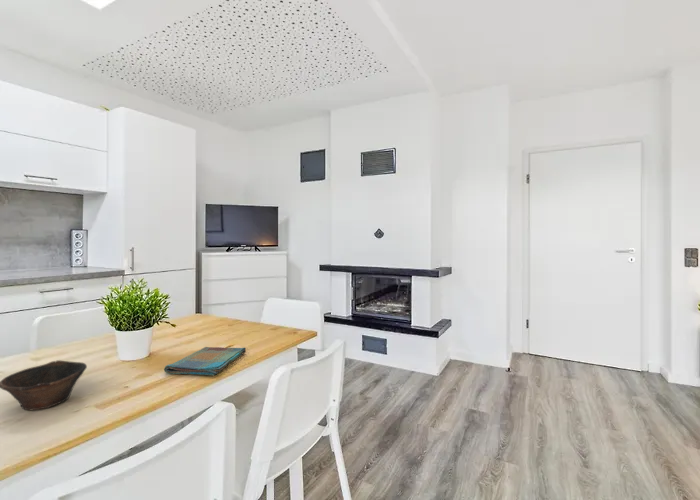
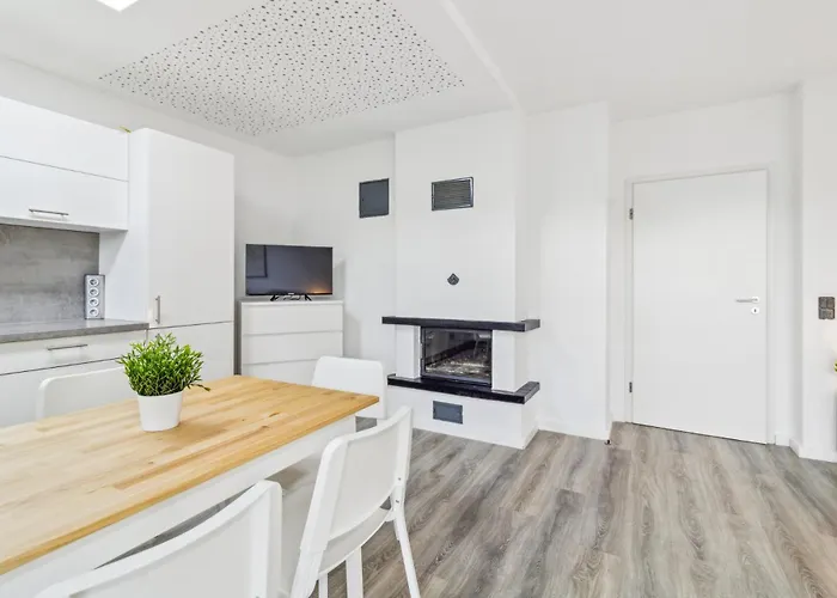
- dish towel [163,346,247,376]
- bowl [0,359,88,411]
